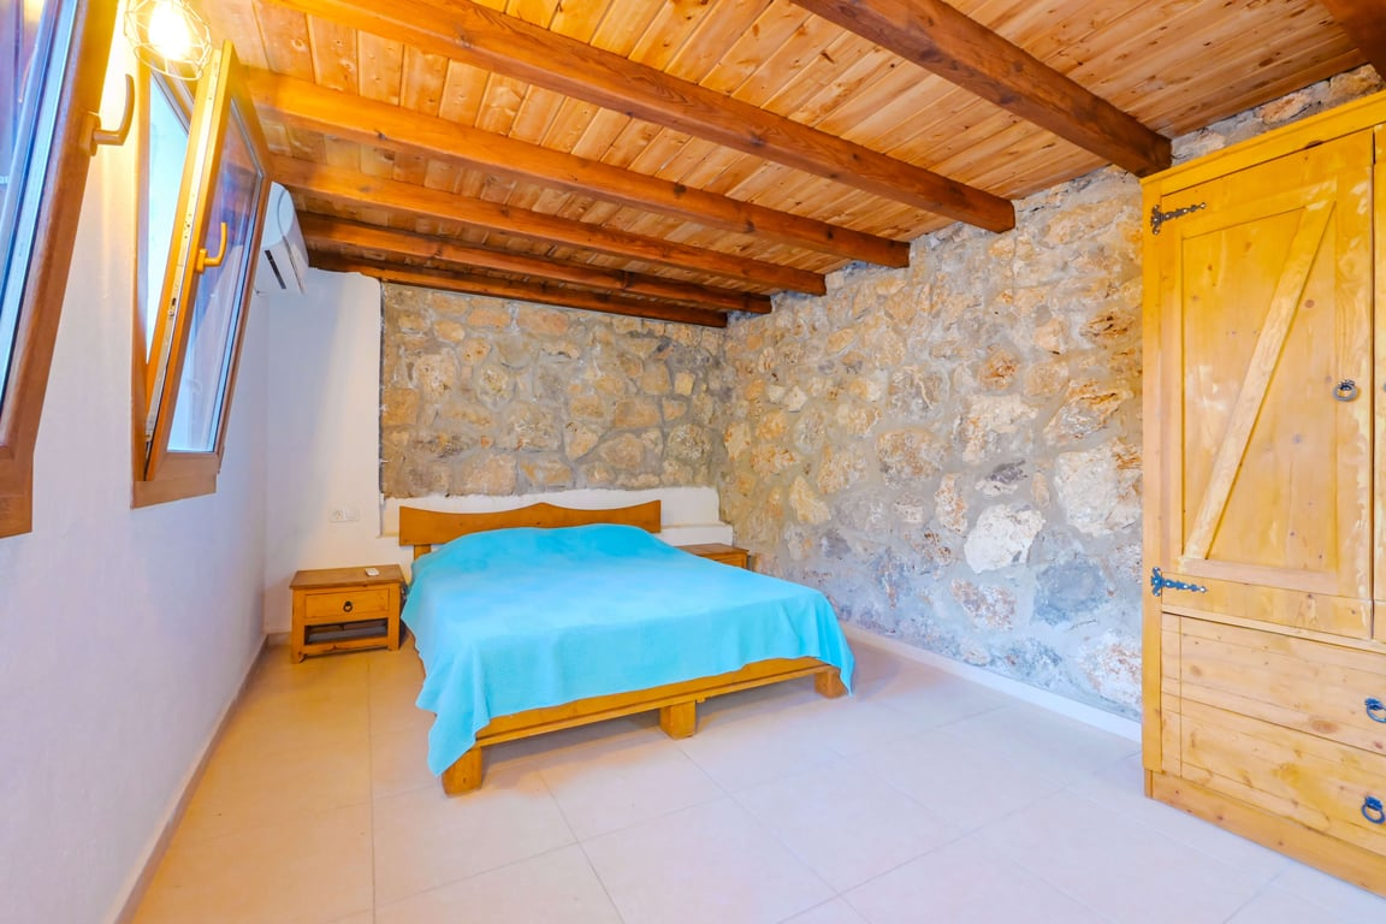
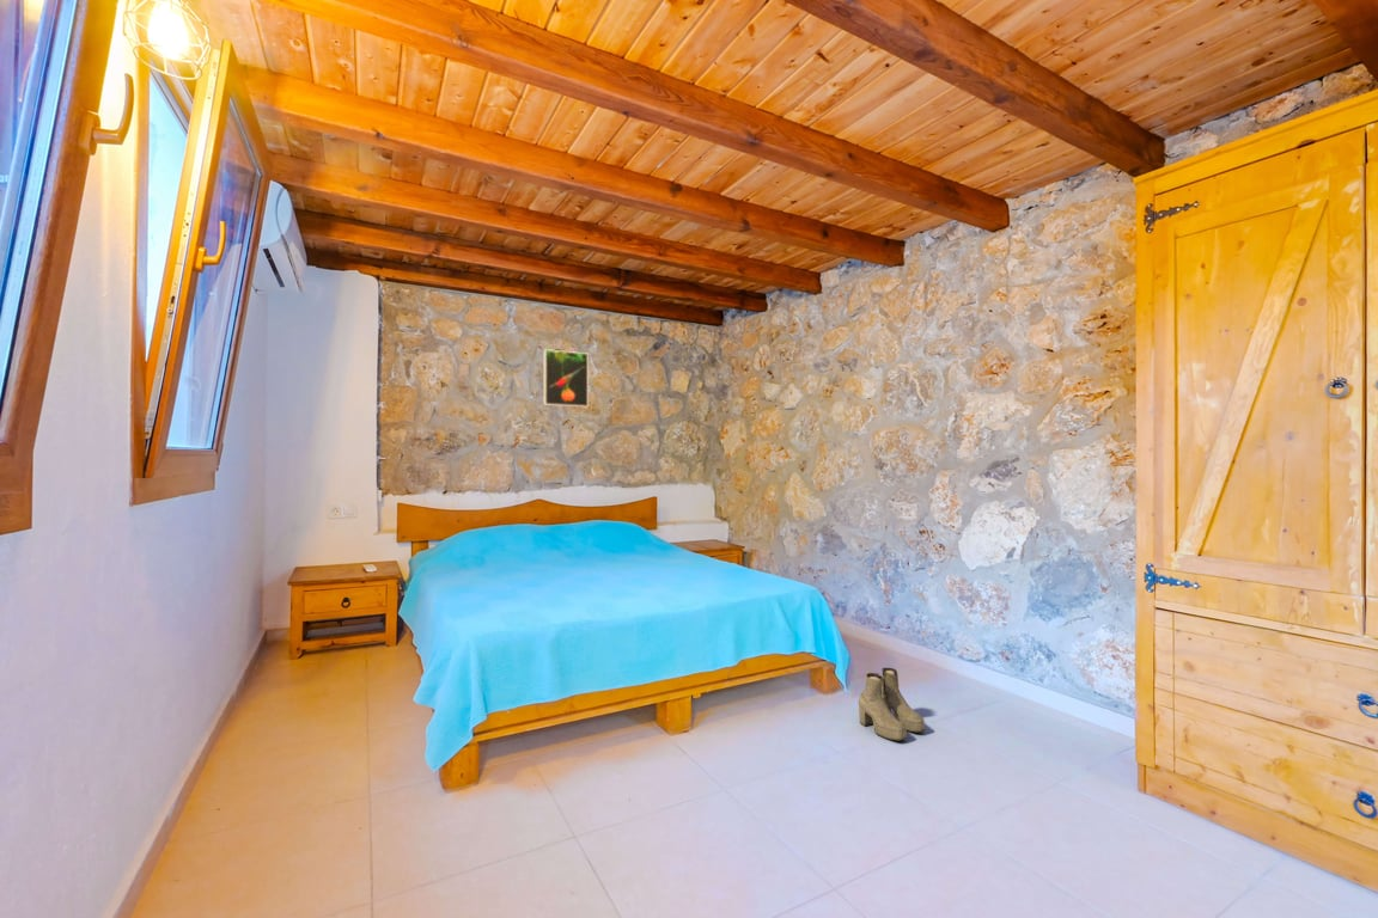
+ boots [858,667,926,742]
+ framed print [543,348,590,408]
